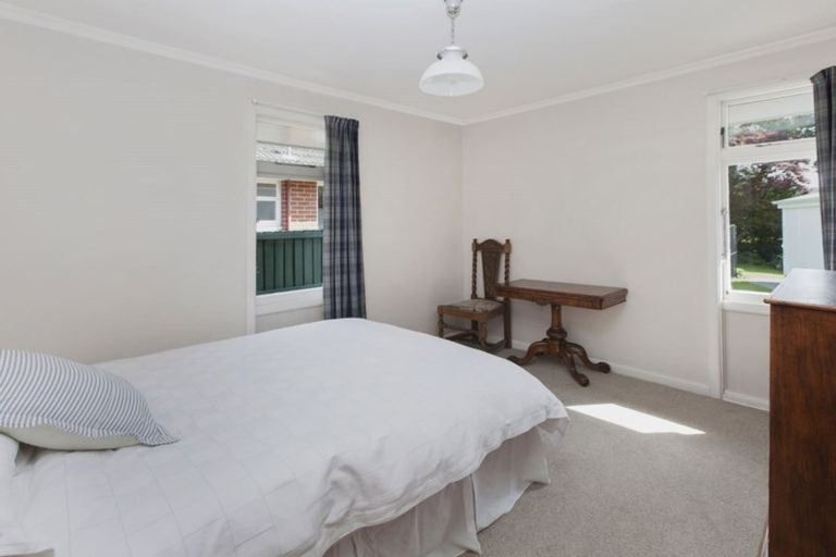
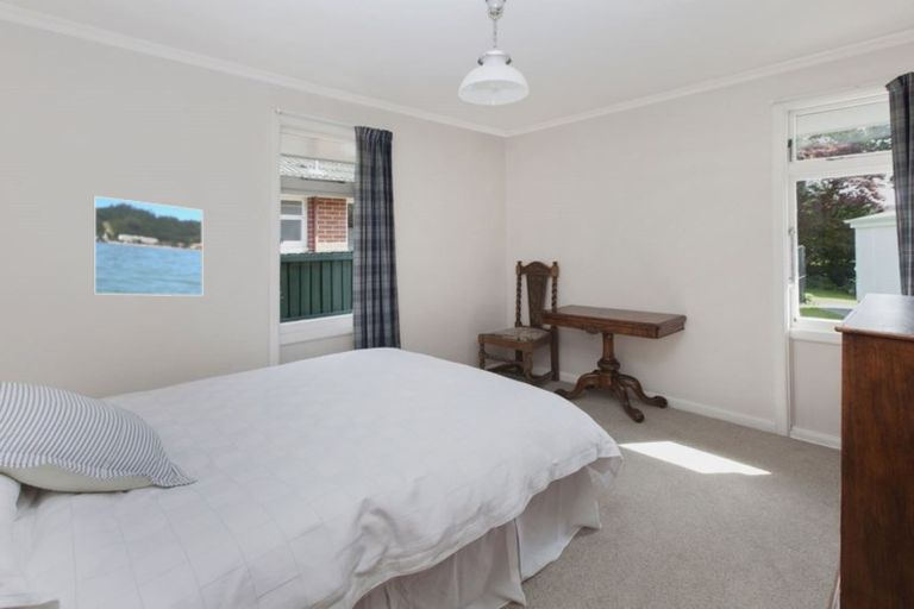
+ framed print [93,195,204,297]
